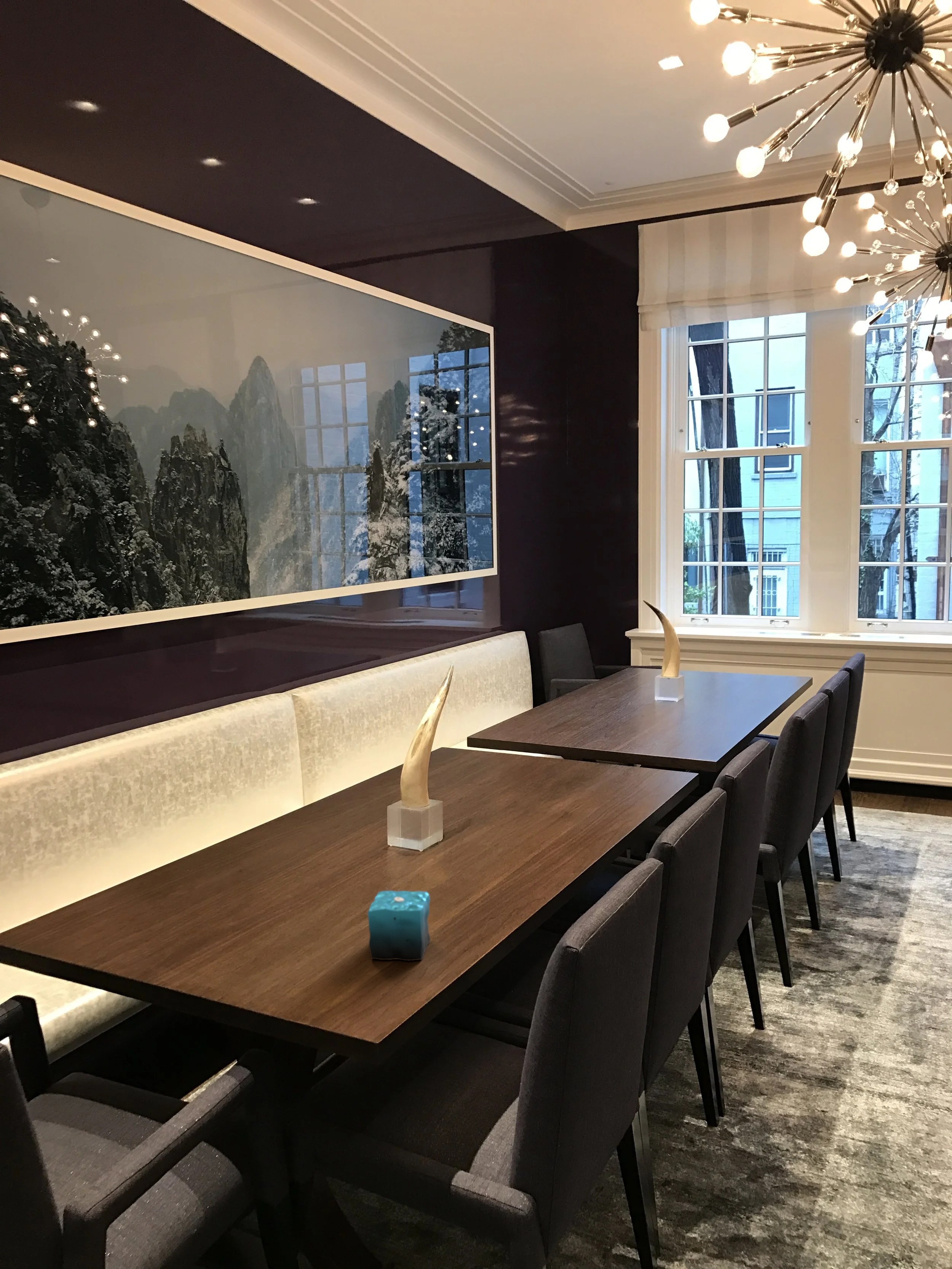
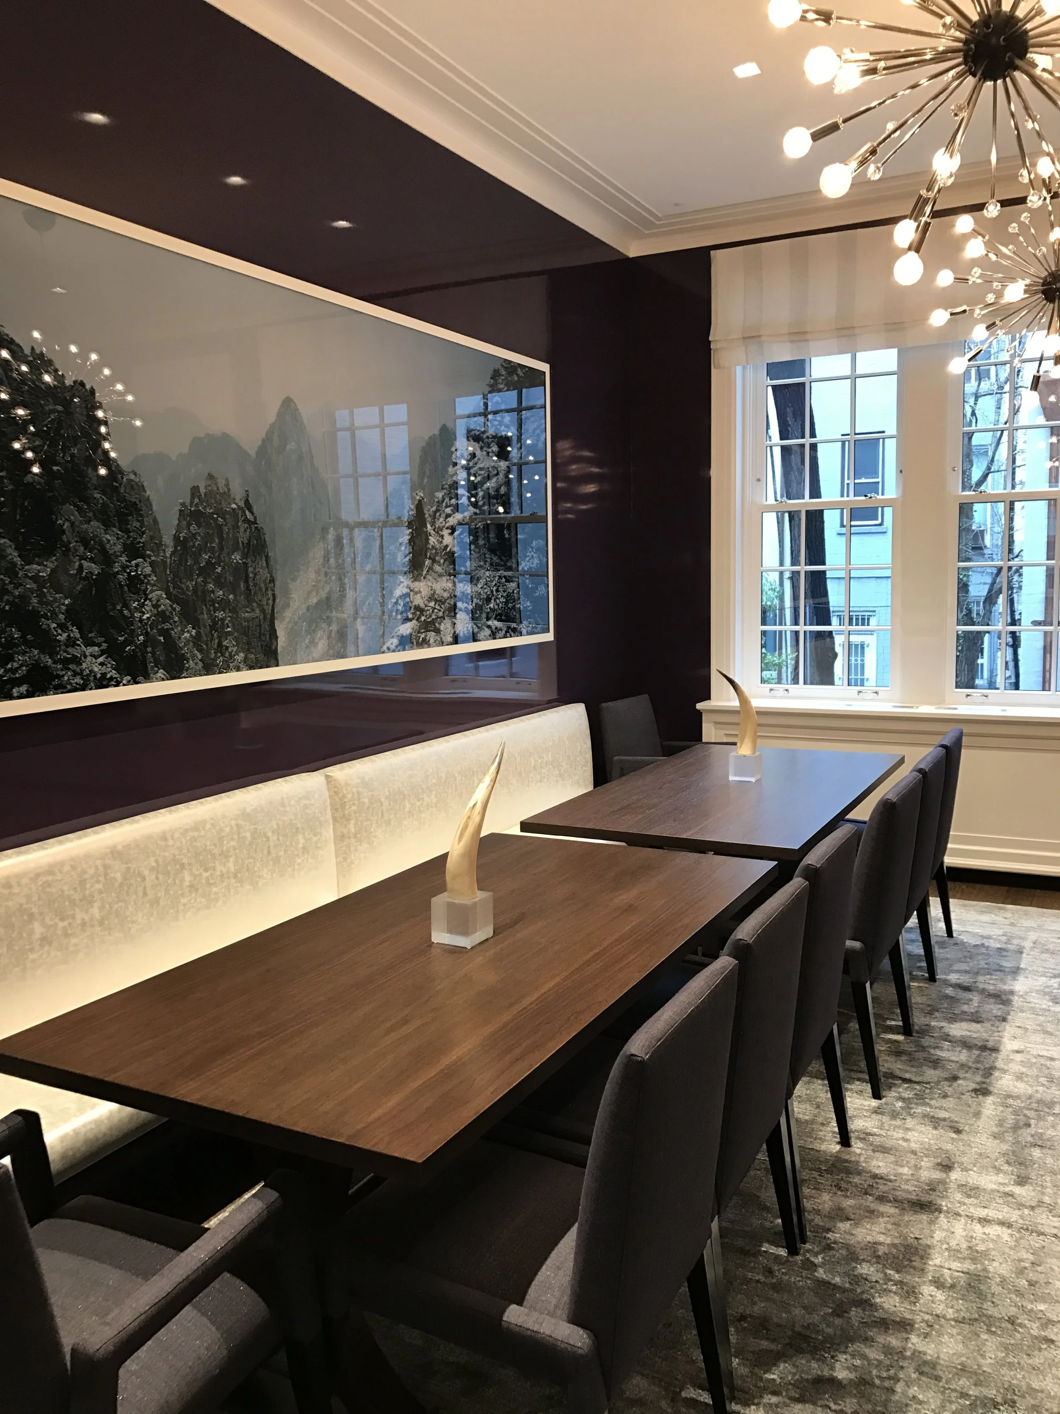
- candle [367,883,431,961]
